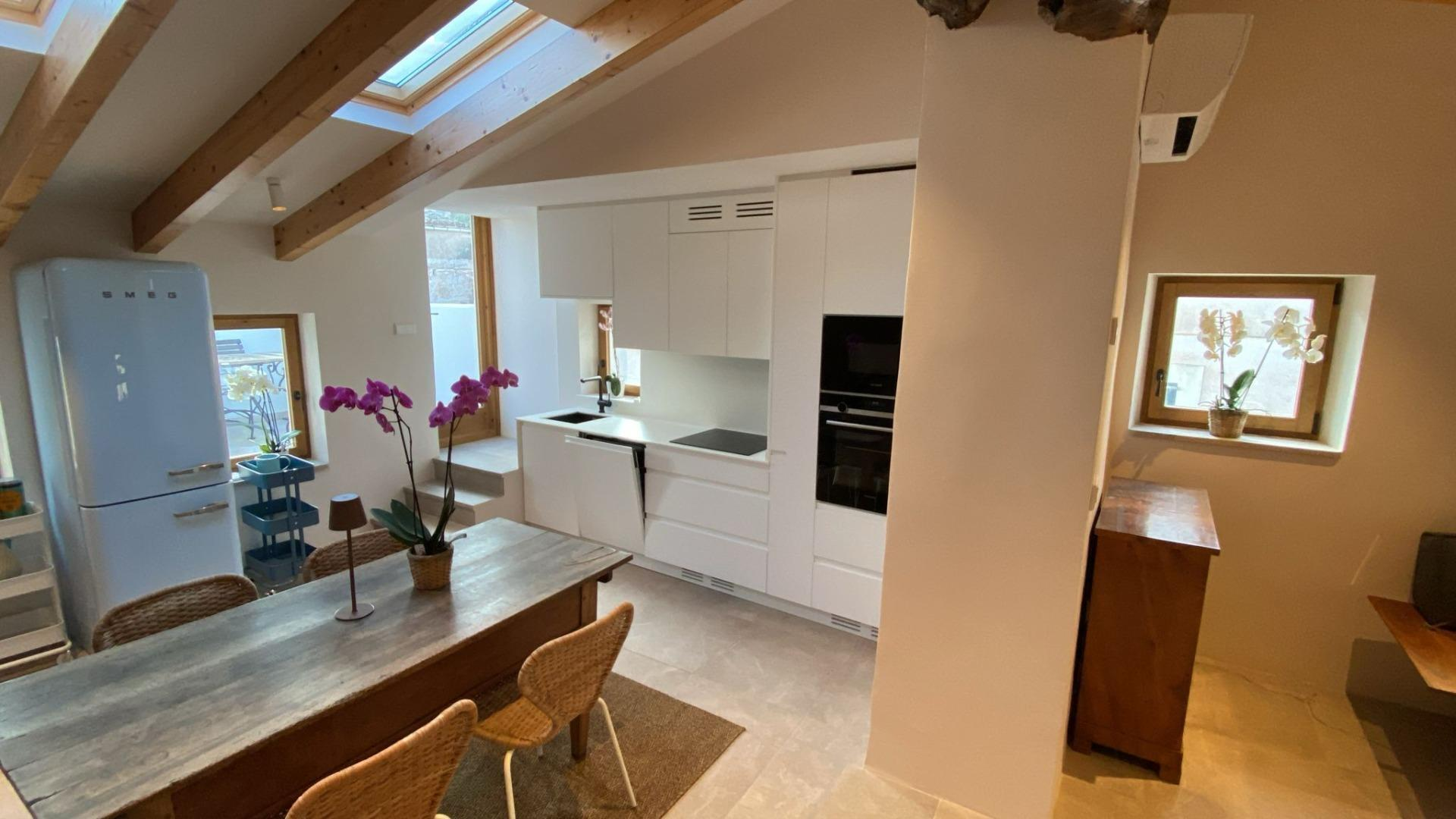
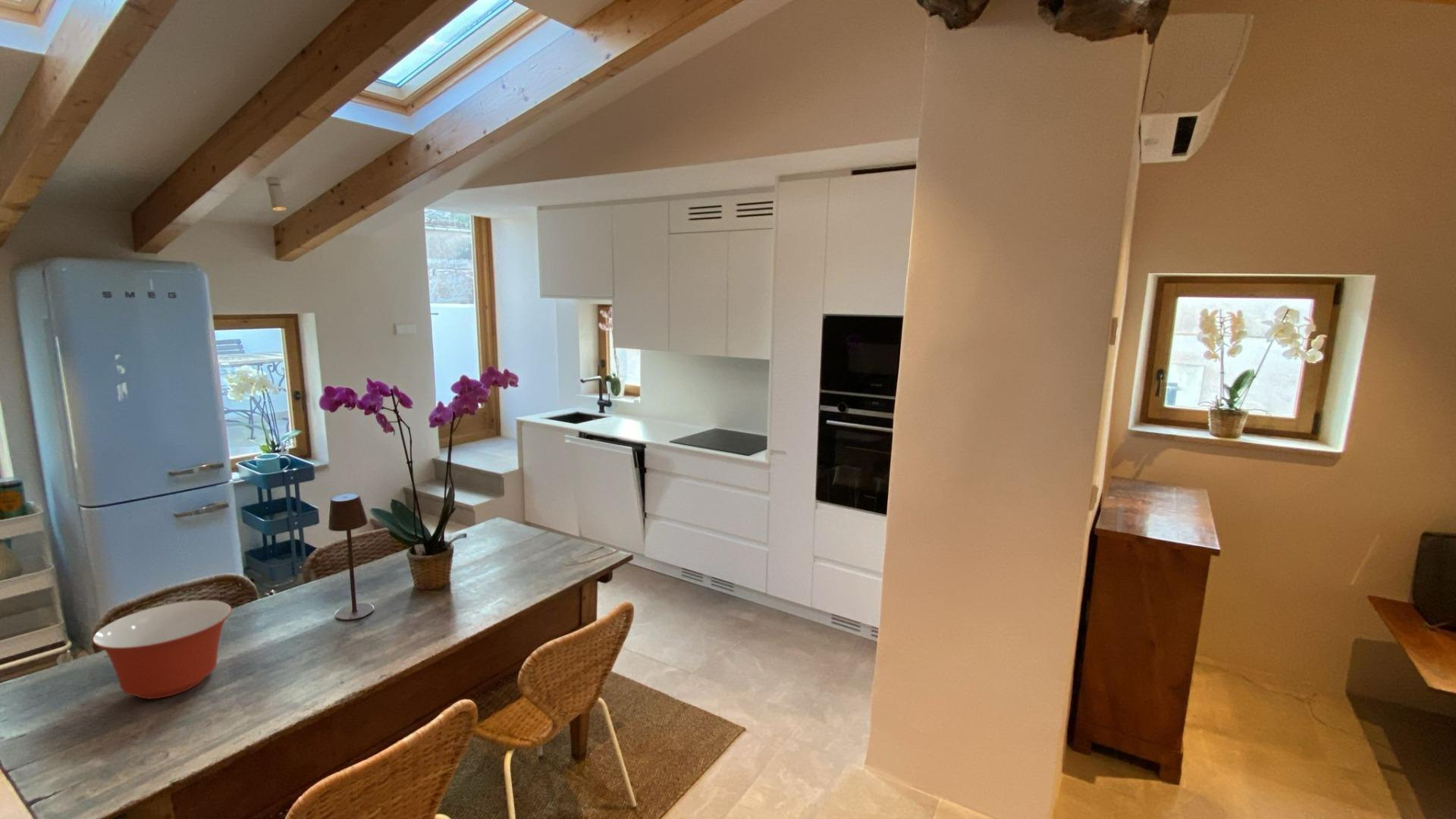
+ mixing bowl [92,600,233,699]
